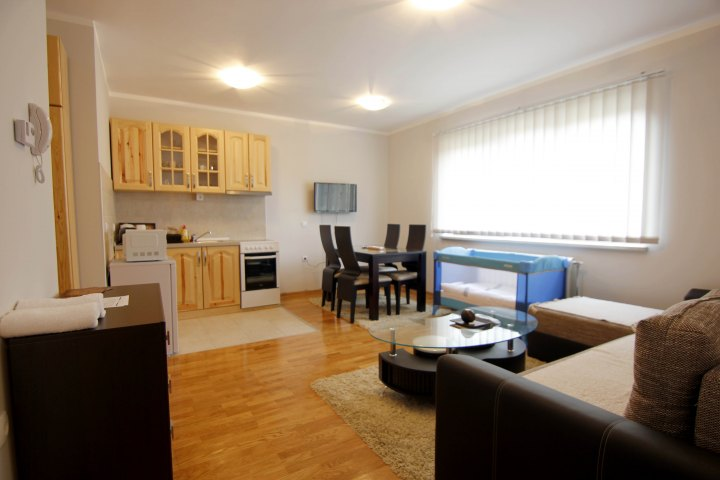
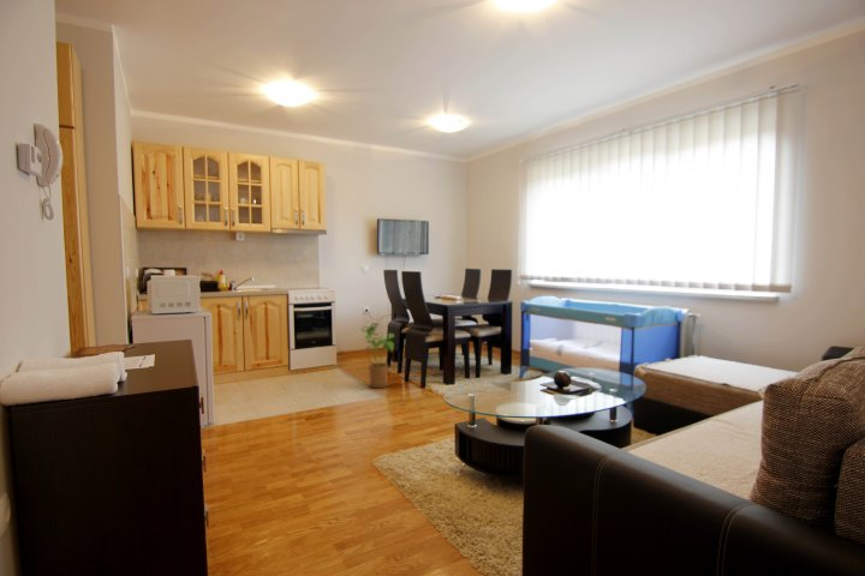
+ house plant [360,322,395,389]
